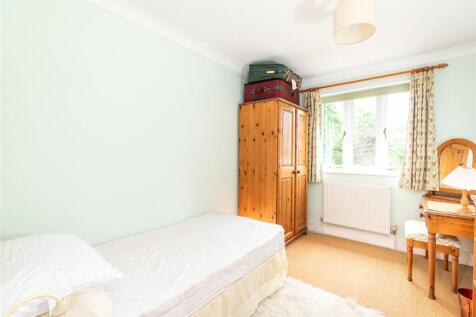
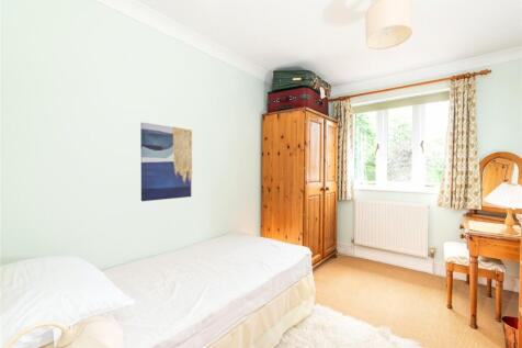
+ wall art [139,122,193,202]
